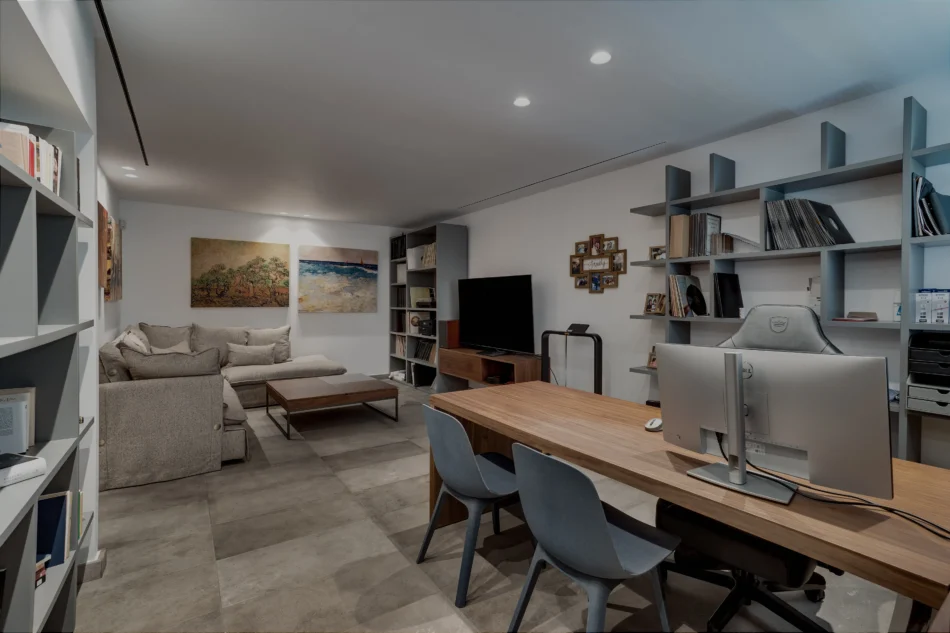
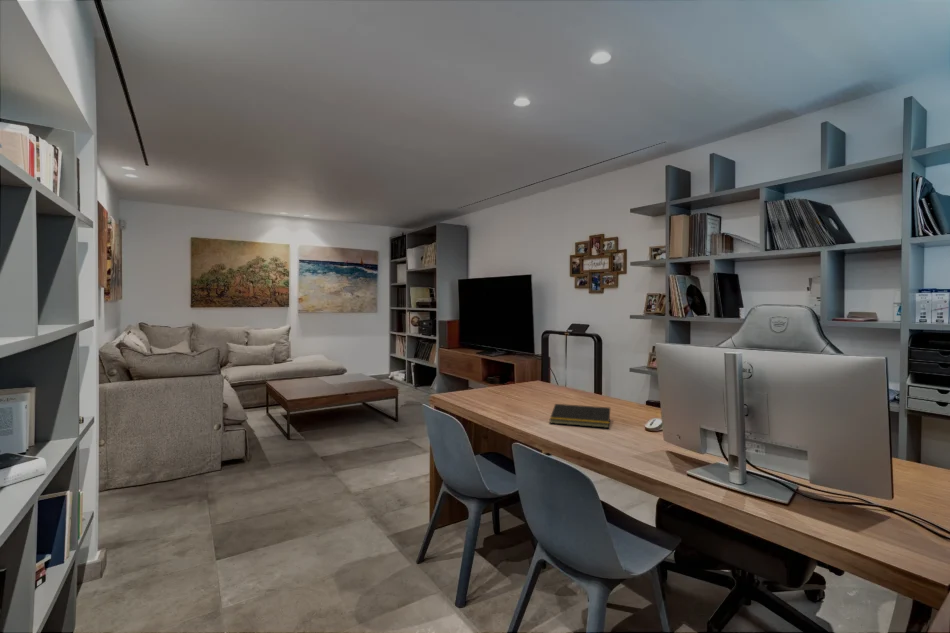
+ notepad [549,403,611,429]
